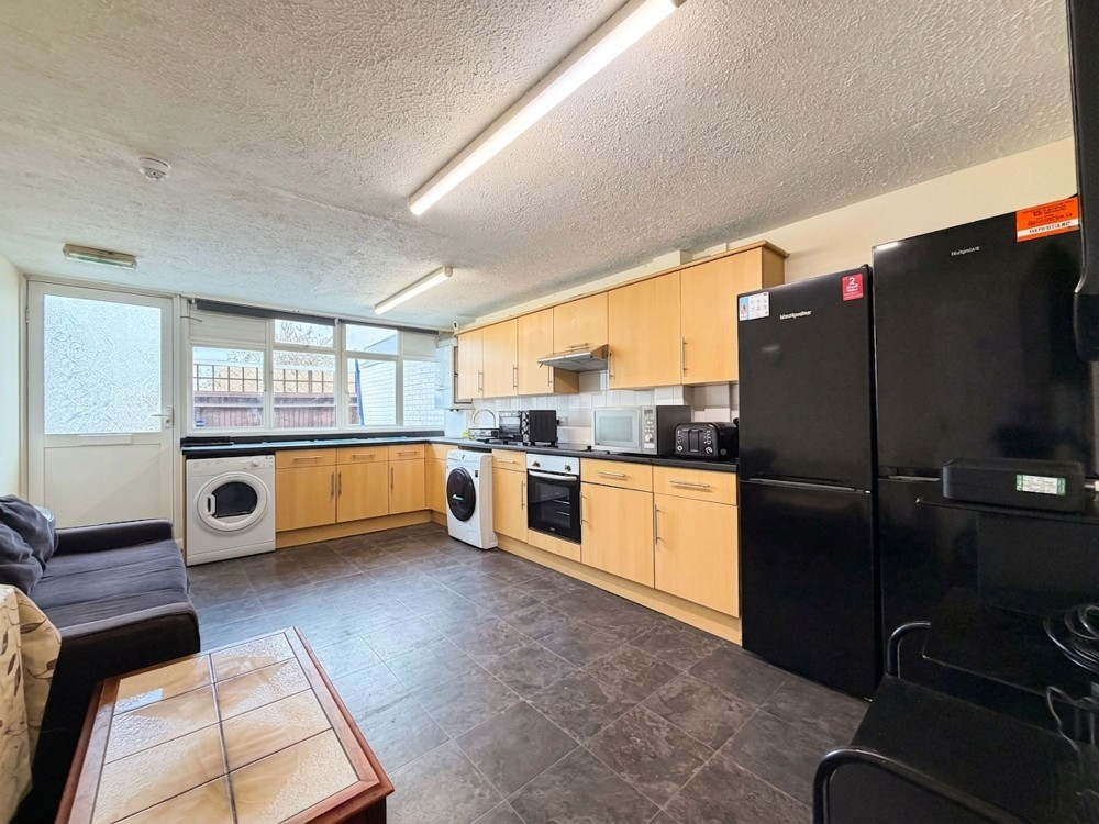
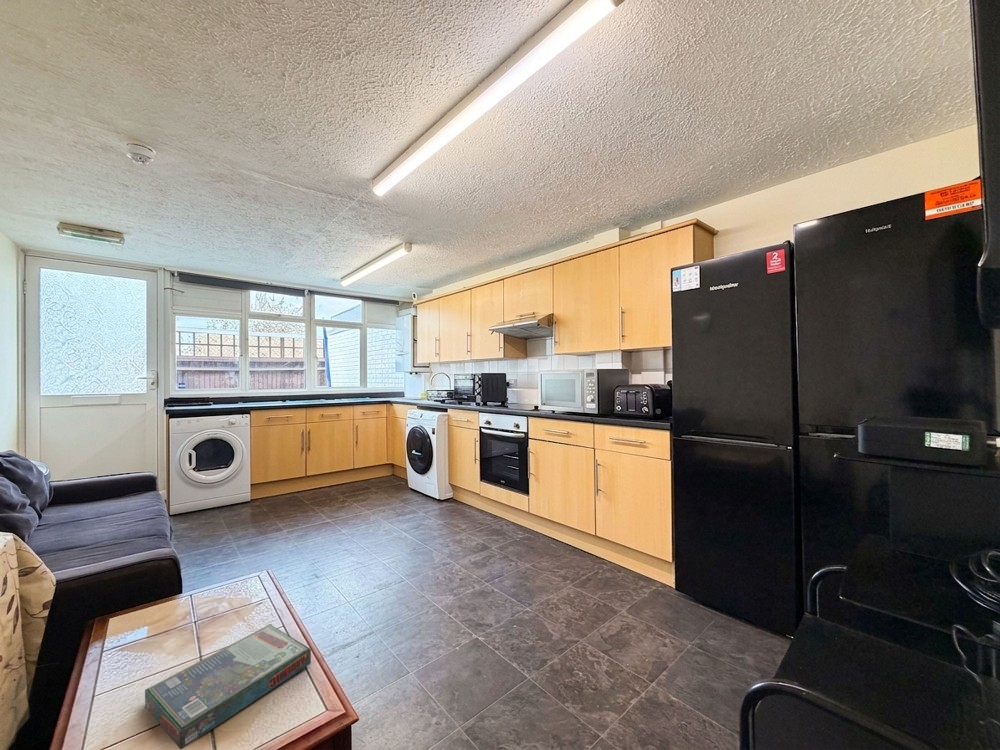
+ board game [144,623,312,750]
